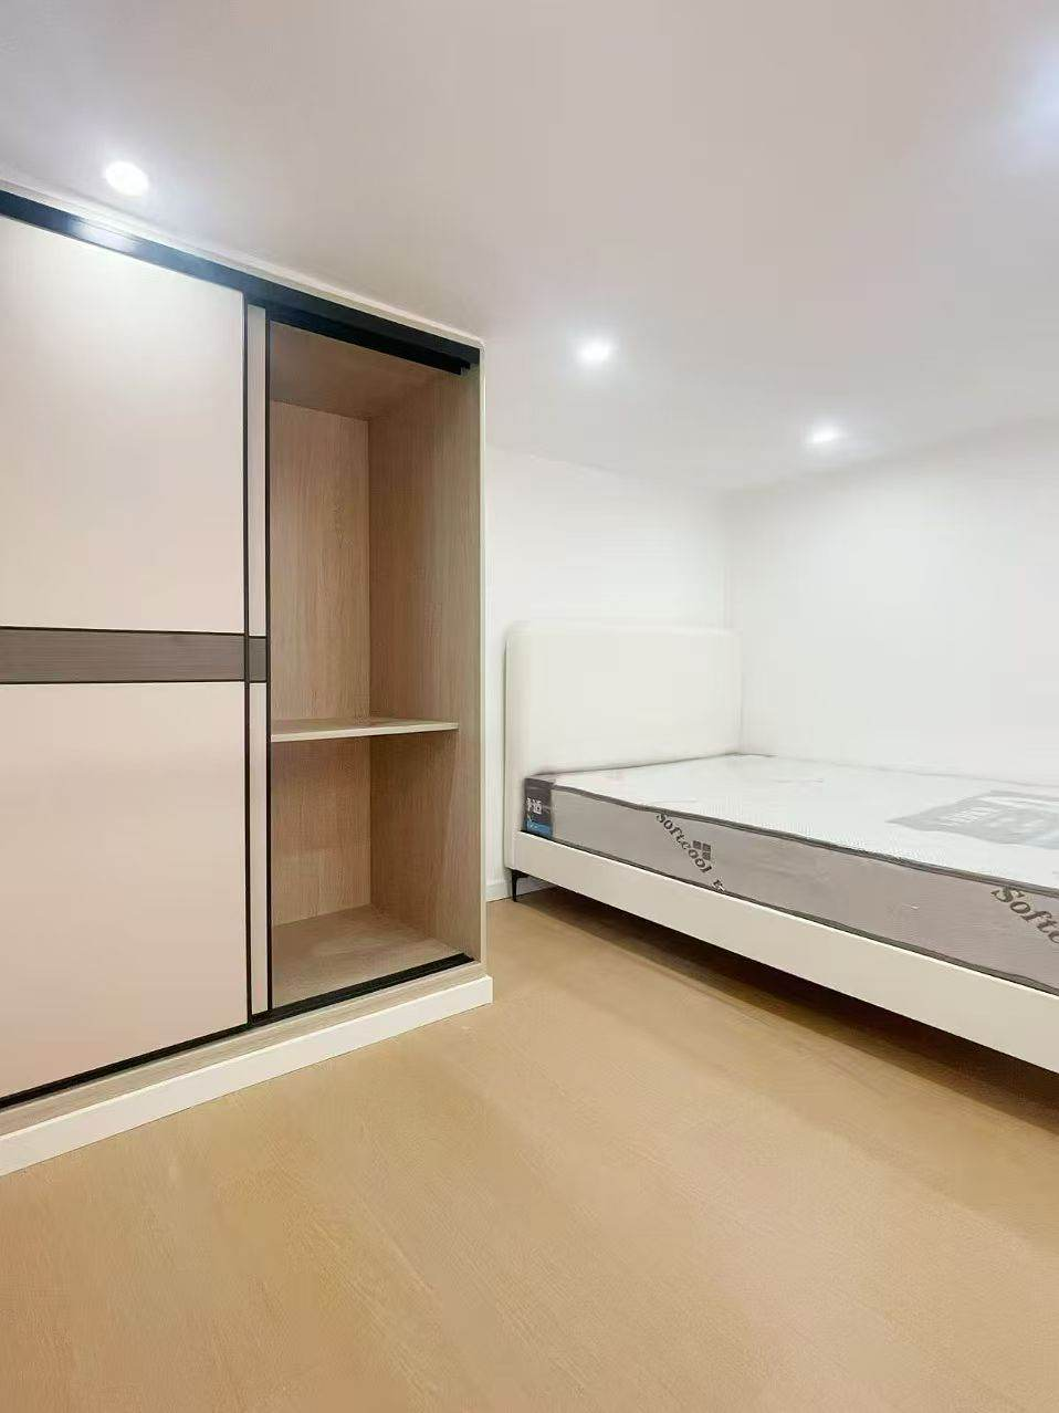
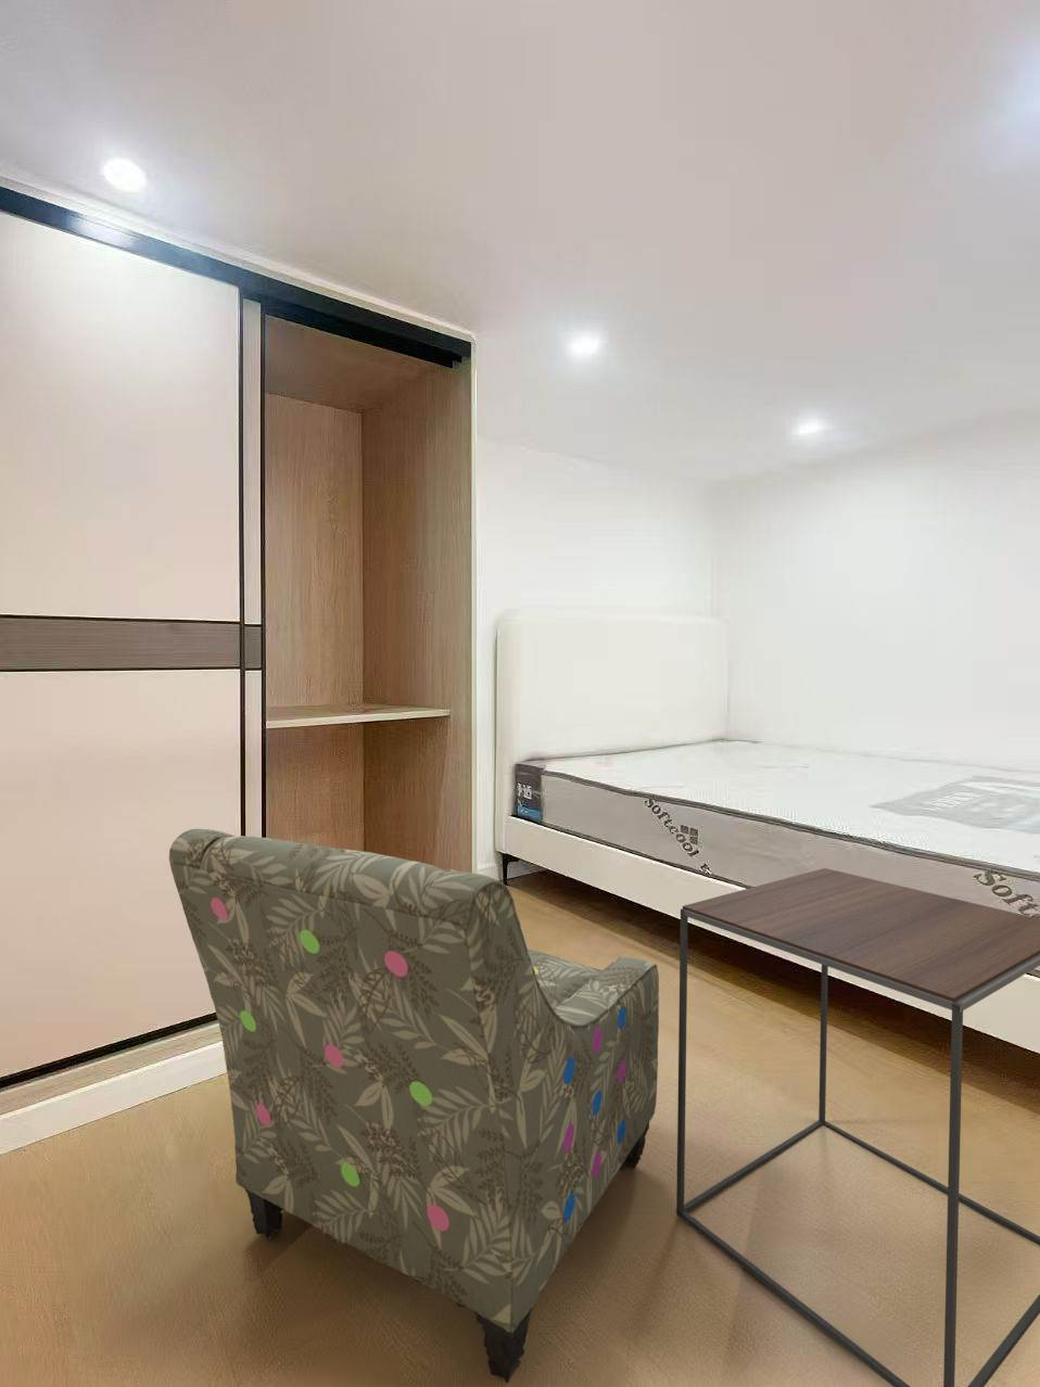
+ armchair [168,828,660,1384]
+ side table [675,867,1040,1387]
